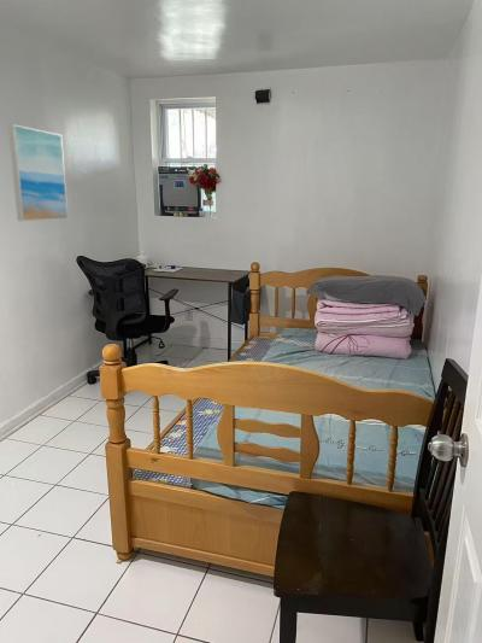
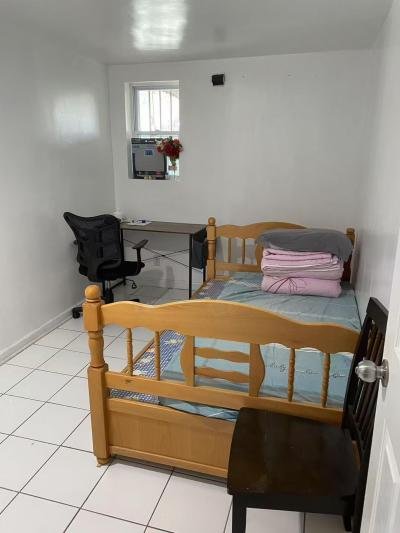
- wall art [7,123,70,222]
